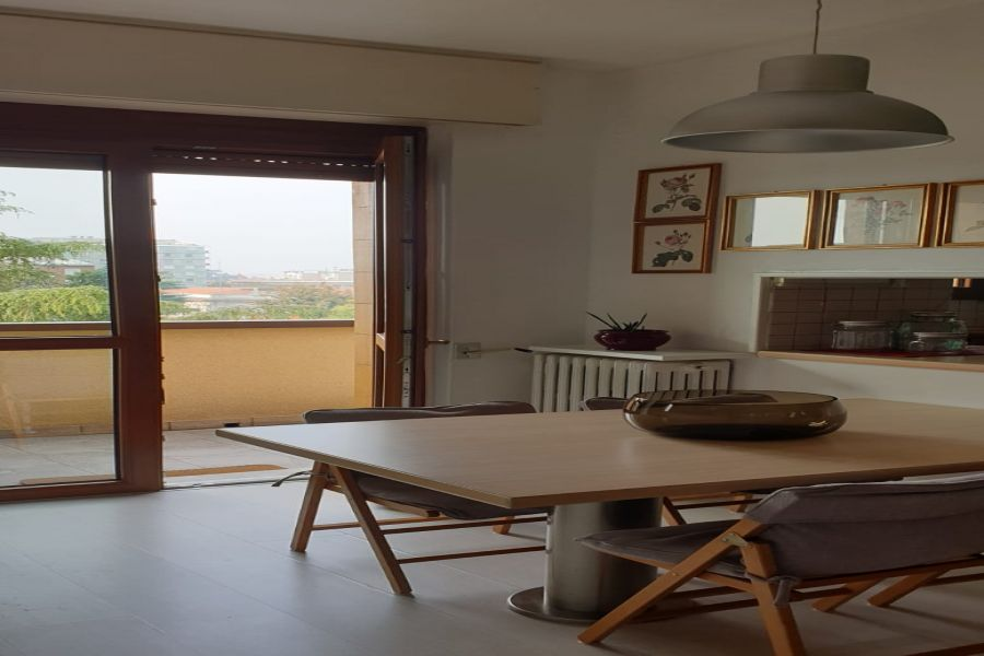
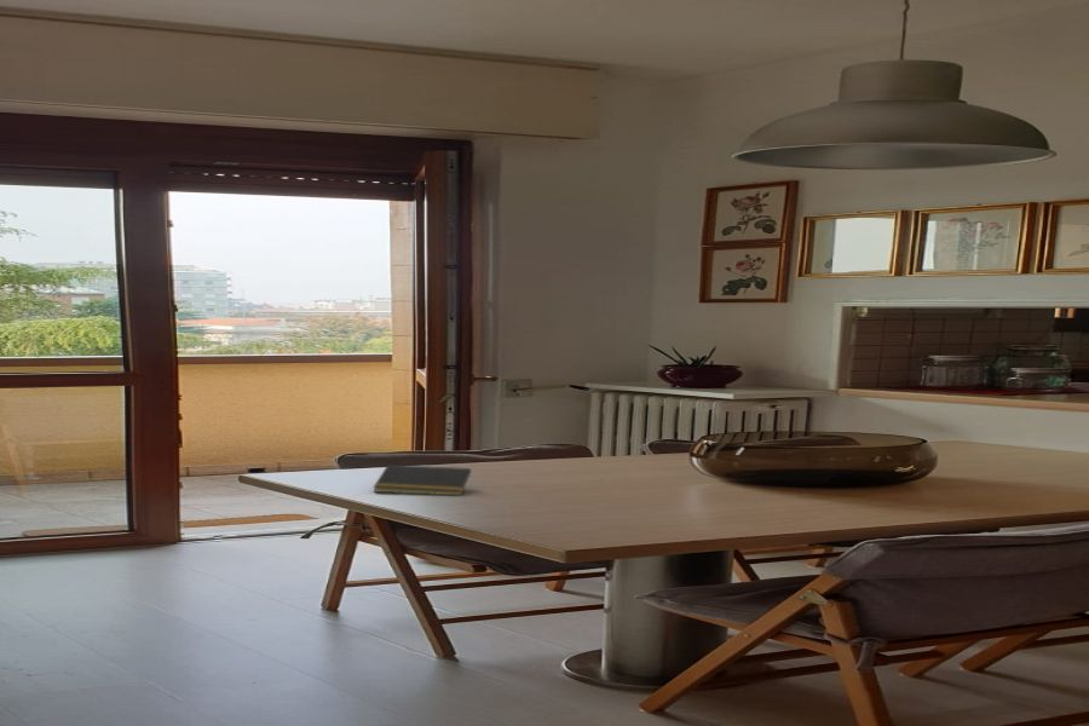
+ notepad [373,463,472,496]
